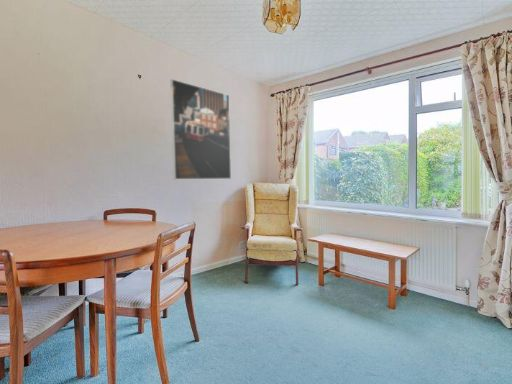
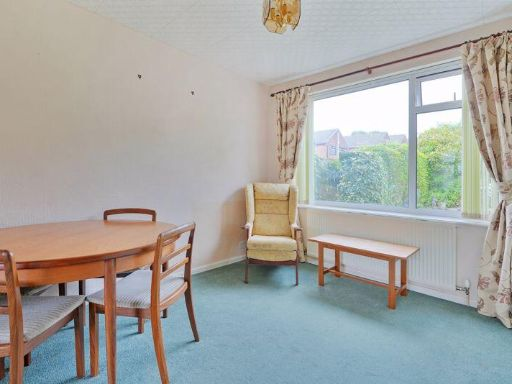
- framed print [170,78,232,180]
